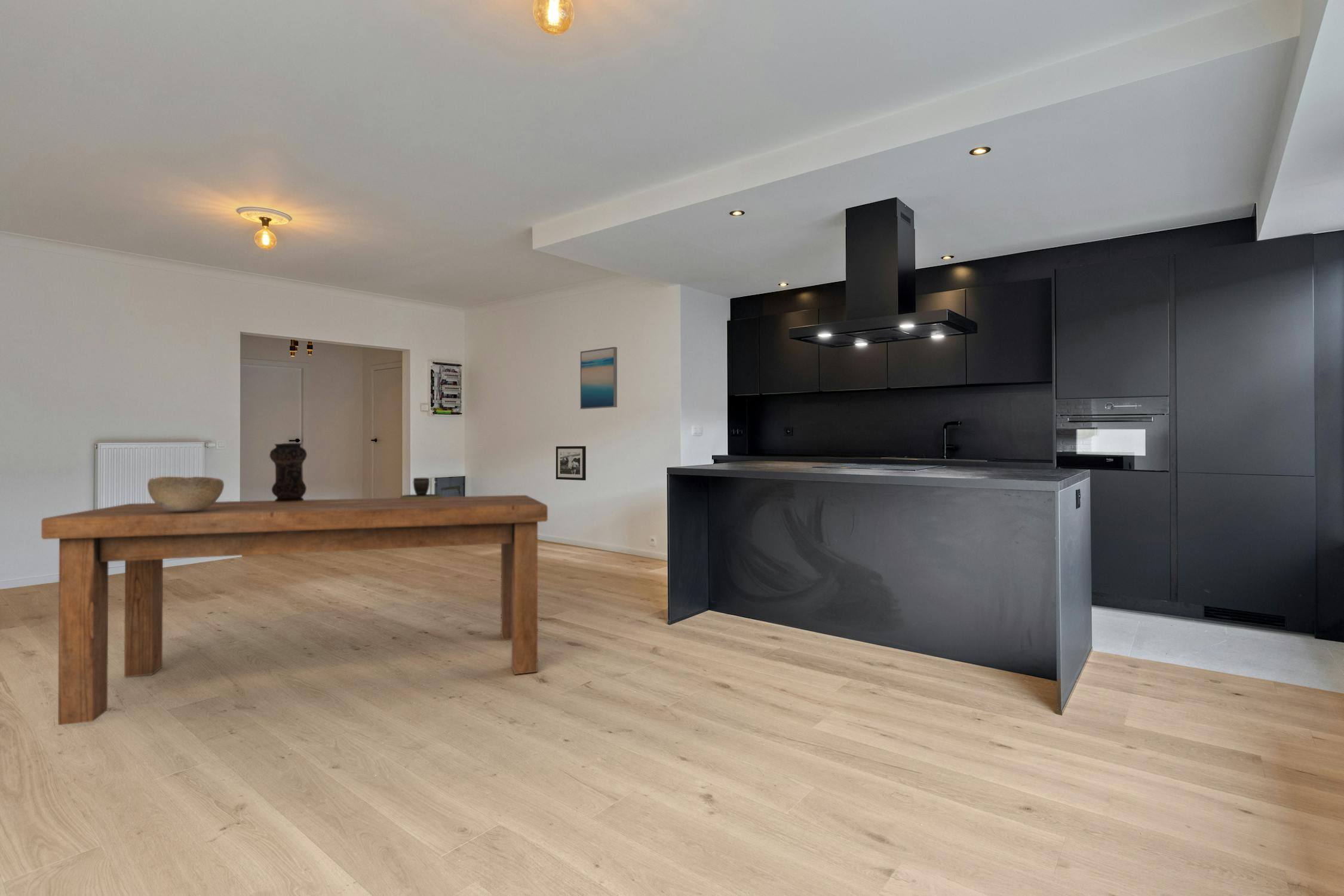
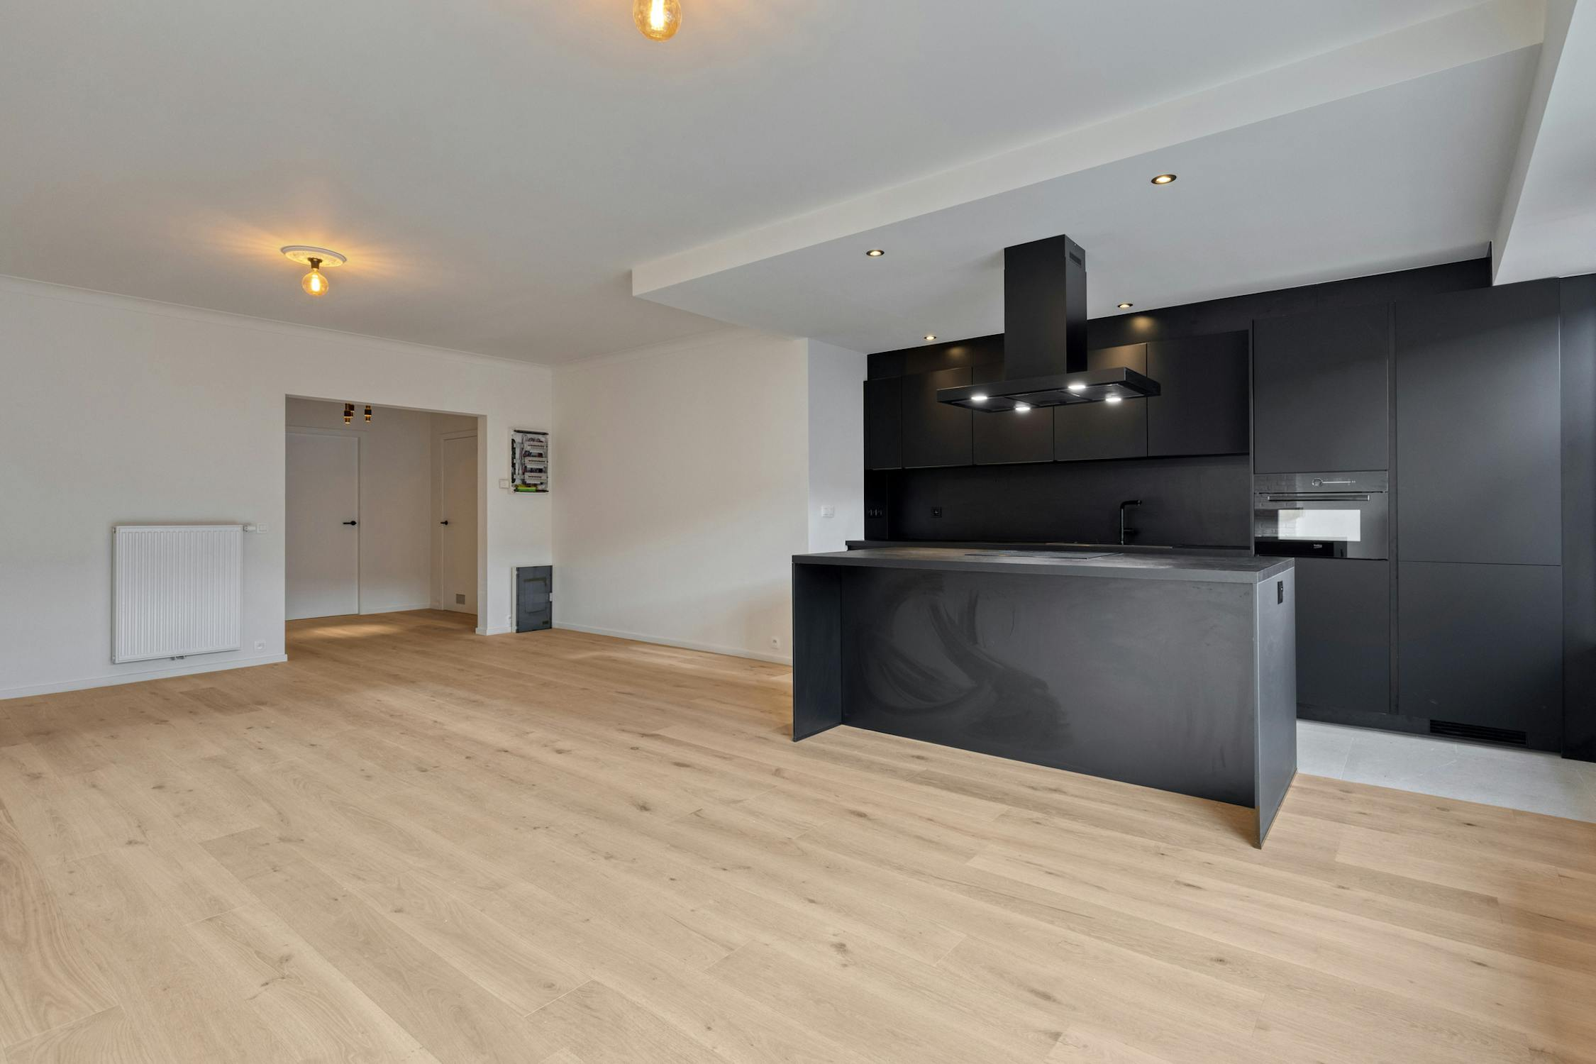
- dining table [41,495,548,726]
- picture frame [556,446,587,481]
- wall art [579,346,618,410]
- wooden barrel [400,477,443,500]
- vase [269,443,308,502]
- decorative bowl [147,476,225,512]
